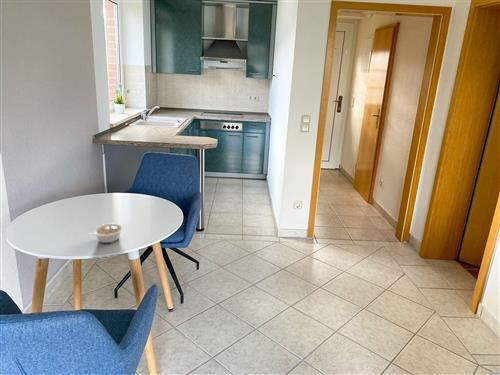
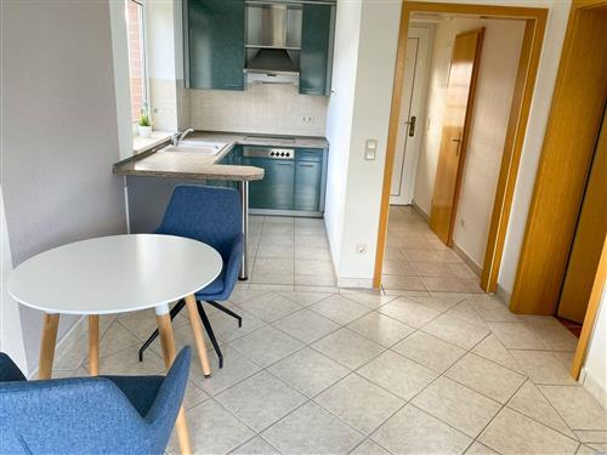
- legume [87,223,124,244]
